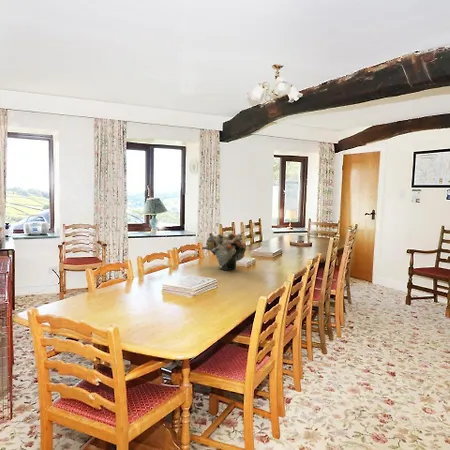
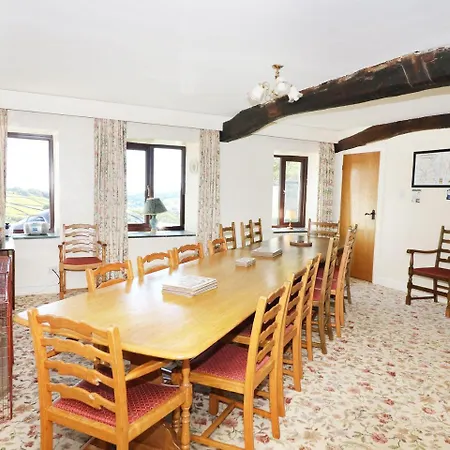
- flower arrangement [201,231,247,271]
